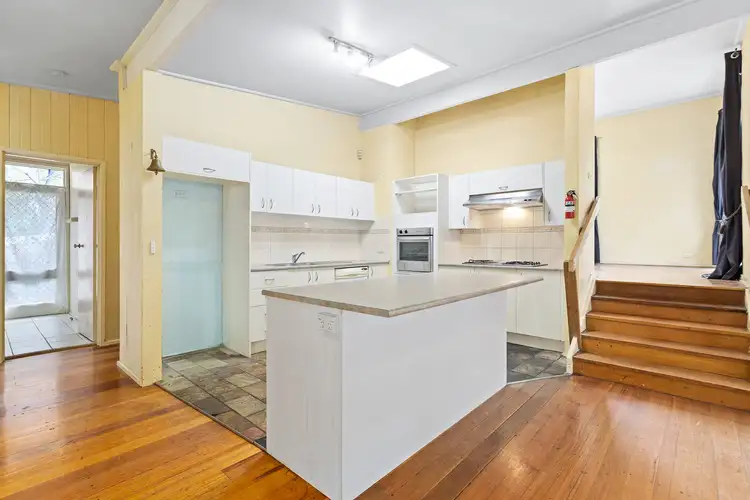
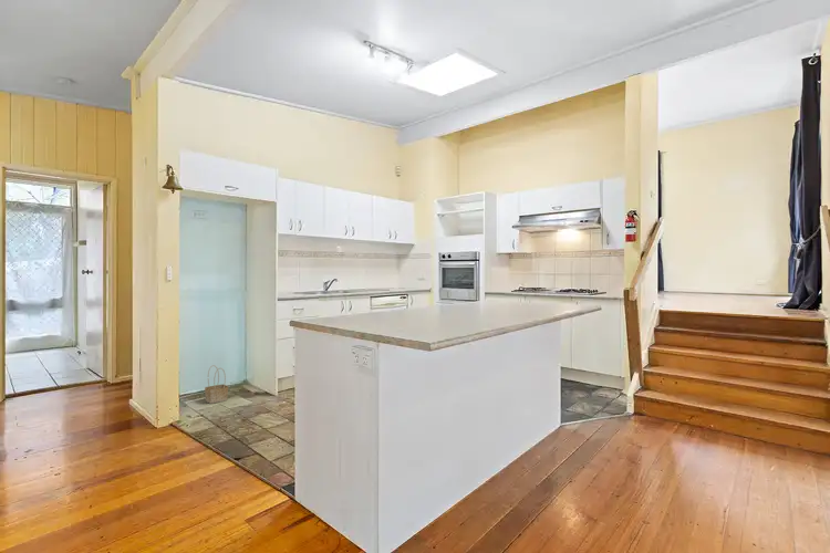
+ basket [204,364,229,405]
